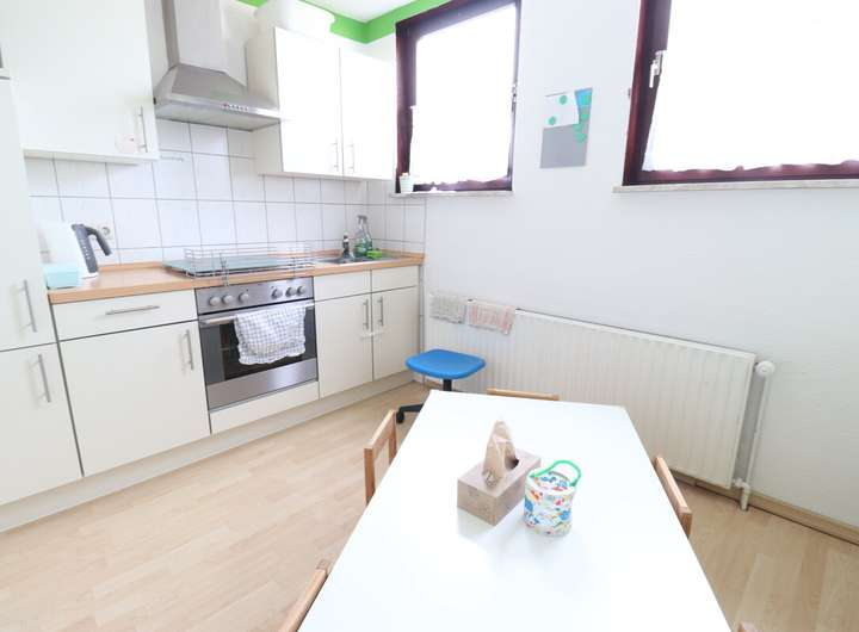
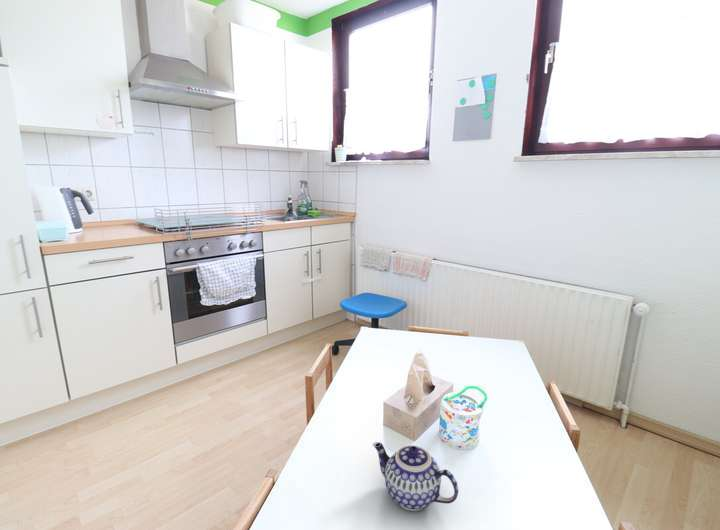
+ teapot [372,441,459,512]
